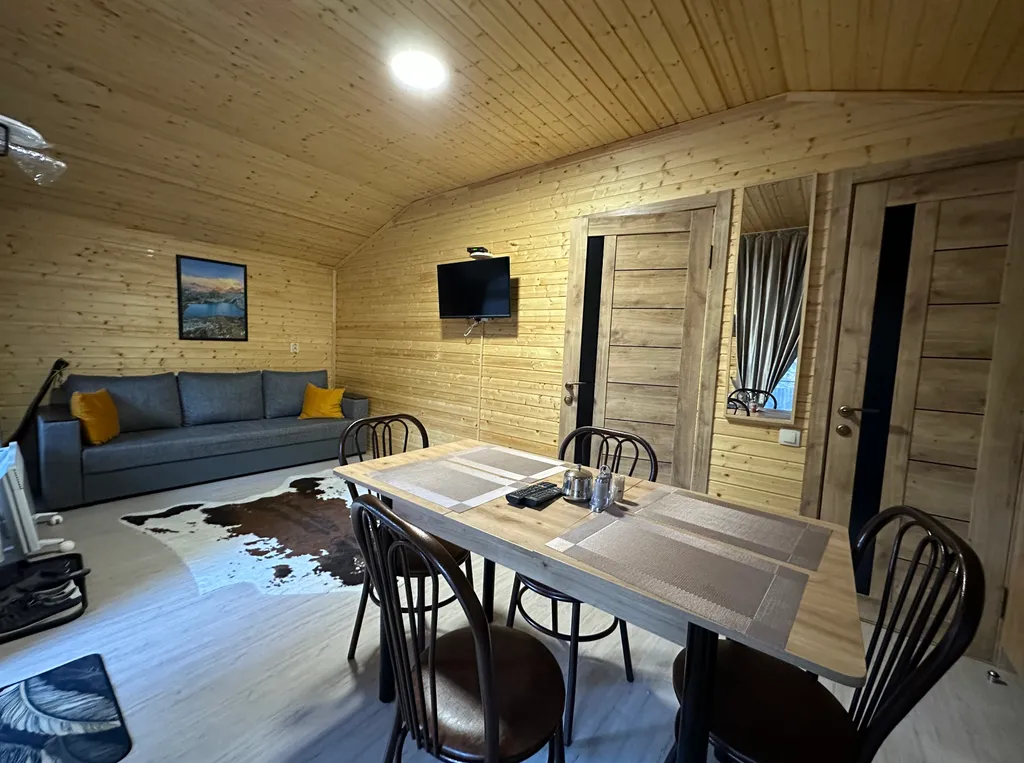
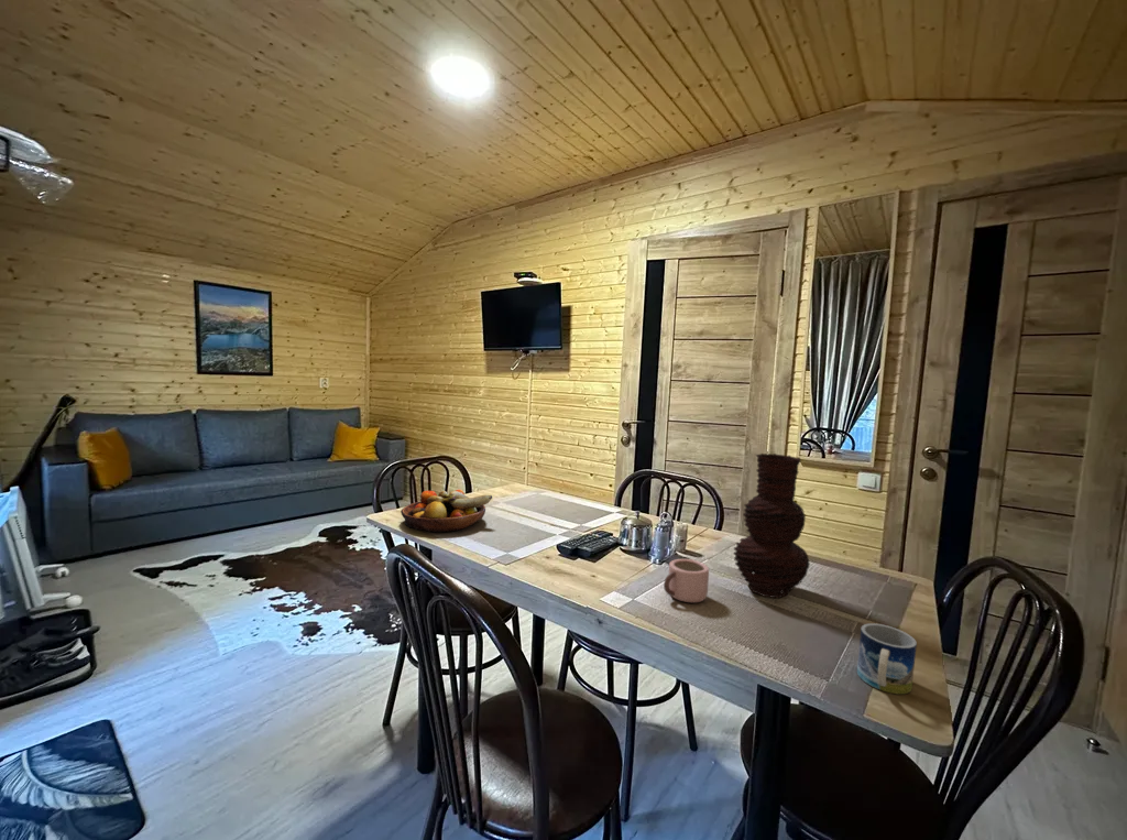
+ mug [856,623,918,695]
+ mug [663,558,710,603]
+ vase [732,452,811,599]
+ fruit bowl [400,489,493,533]
